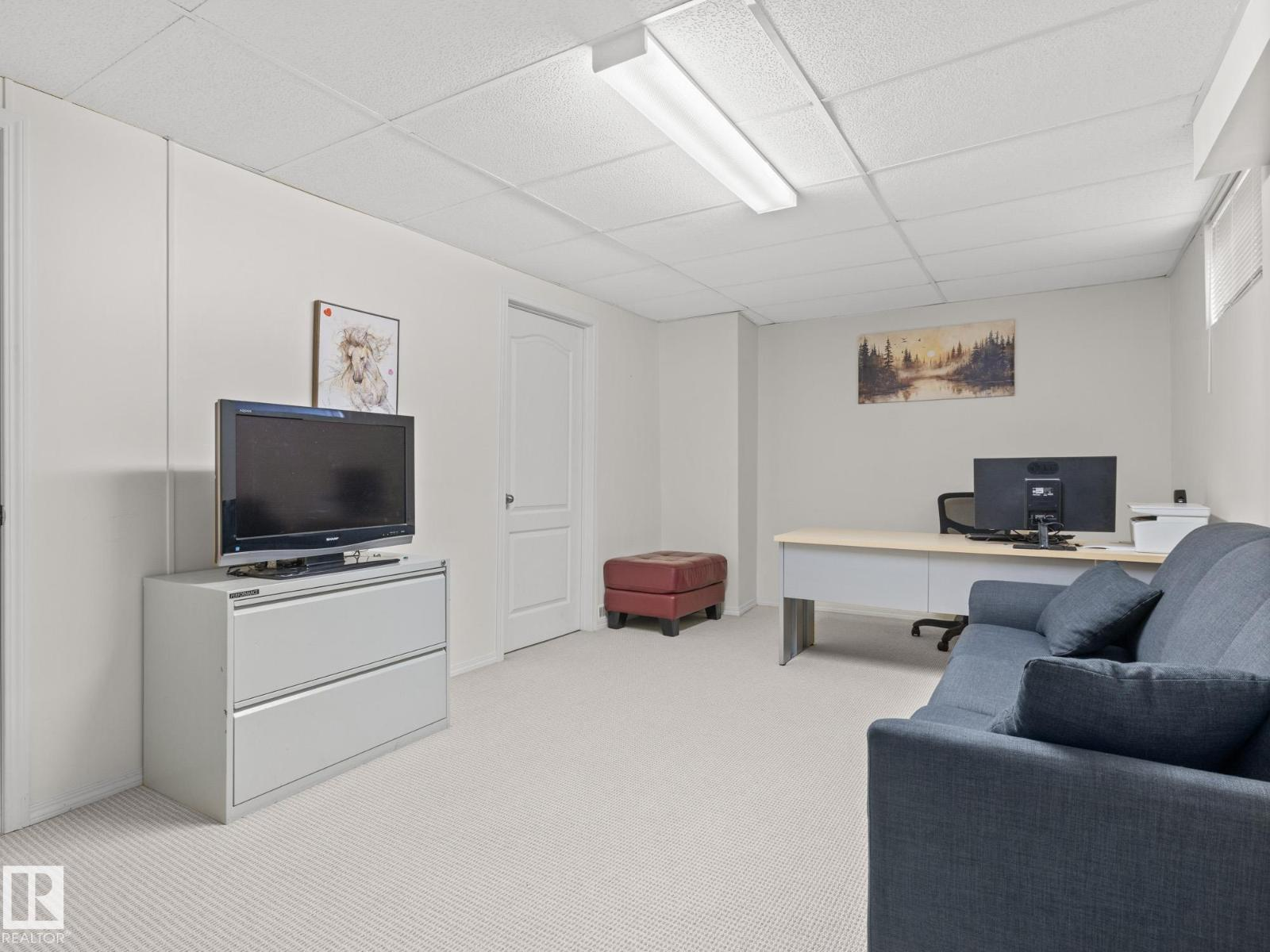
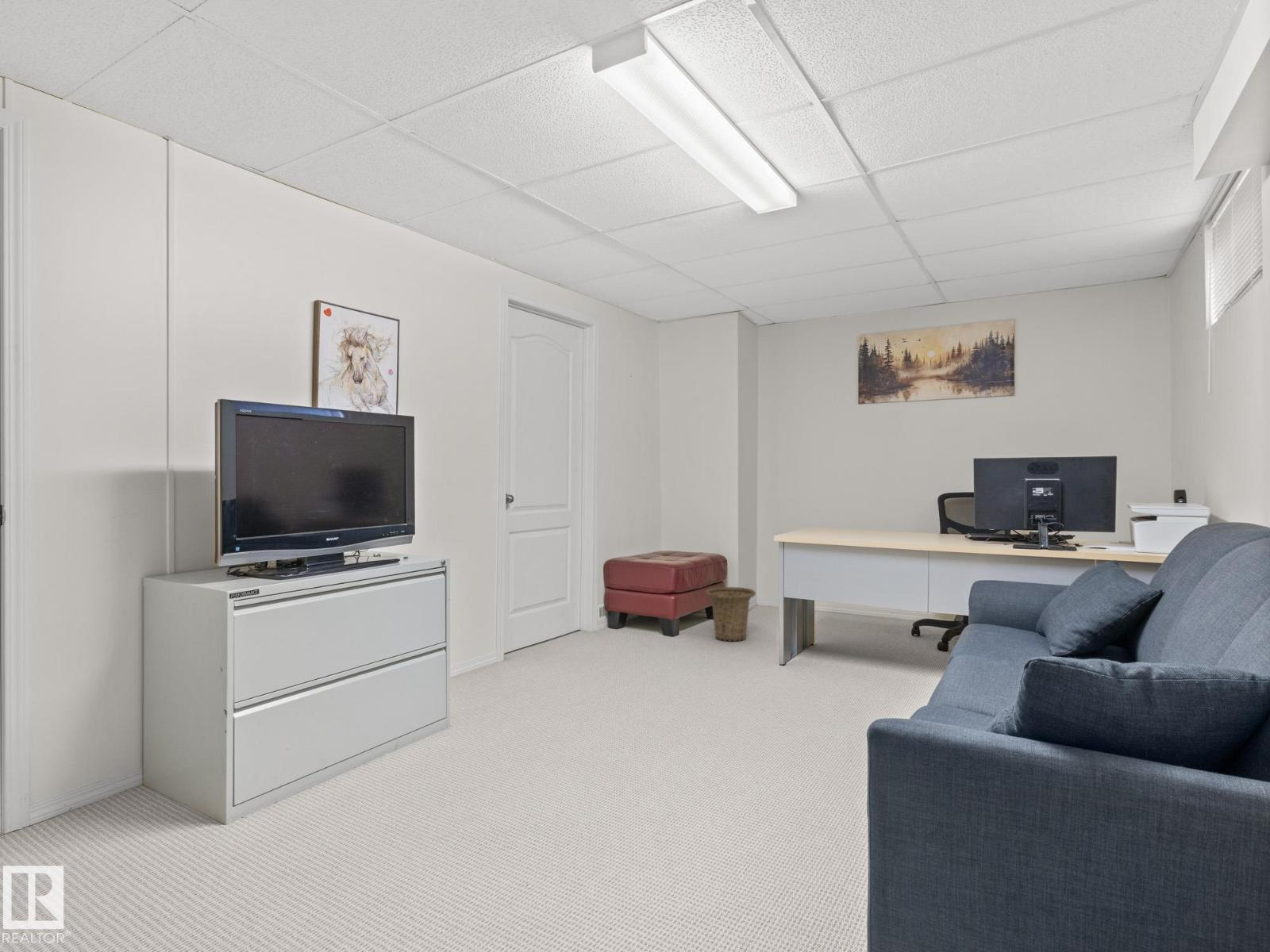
+ basket [705,586,756,643]
